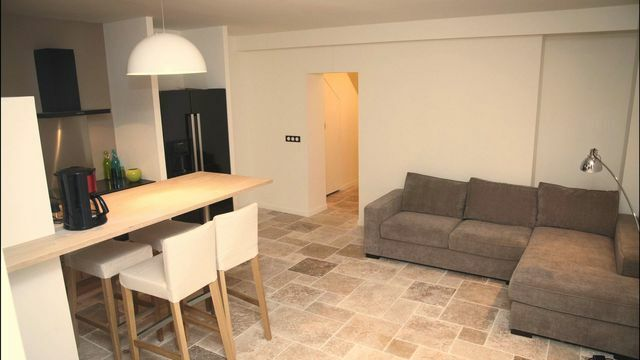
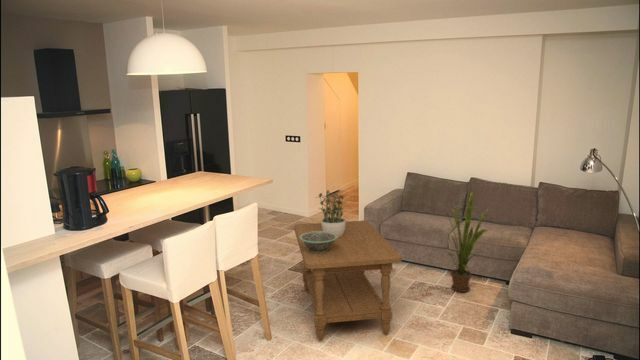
+ potted plant [315,189,349,237]
+ coffee table [293,220,403,342]
+ house plant [438,191,490,293]
+ decorative bowl [299,231,338,253]
